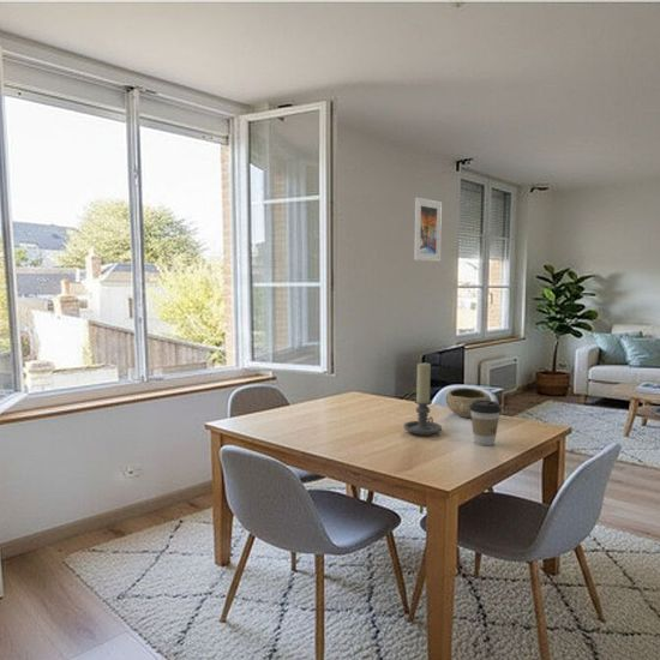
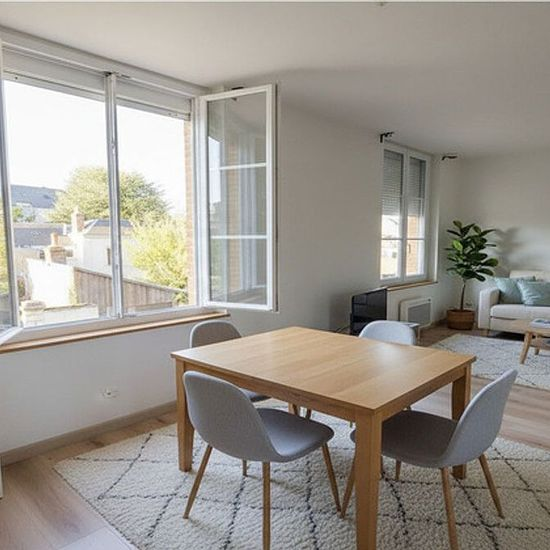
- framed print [413,197,443,263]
- candle holder [402,361,443,437]
- bowl [445,386,492,419]
- coffee cup [469,400,503,446]
